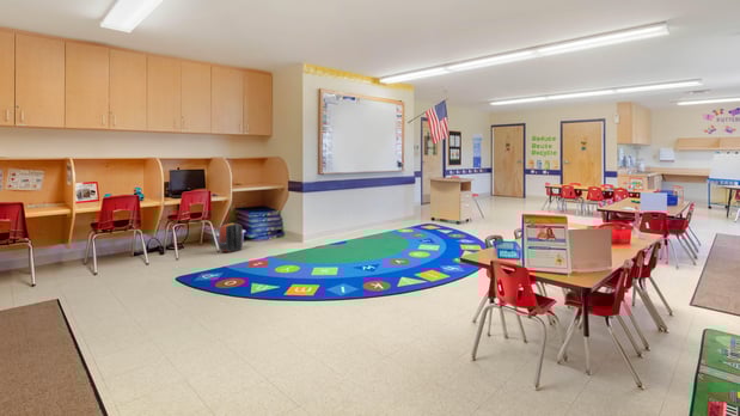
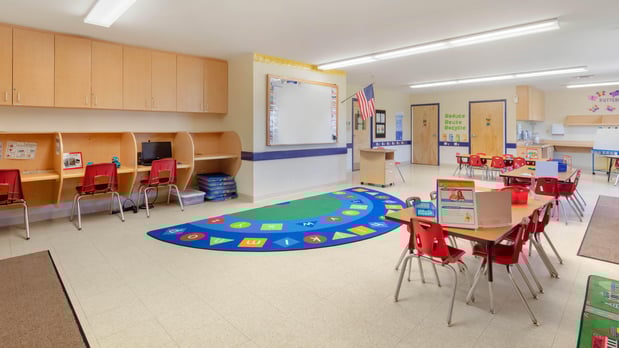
- backpack [218,220,244,253]
